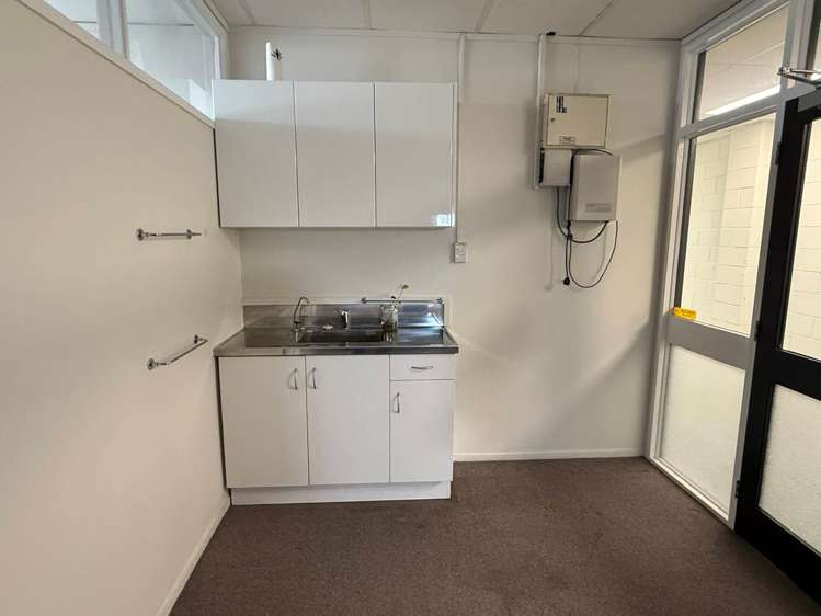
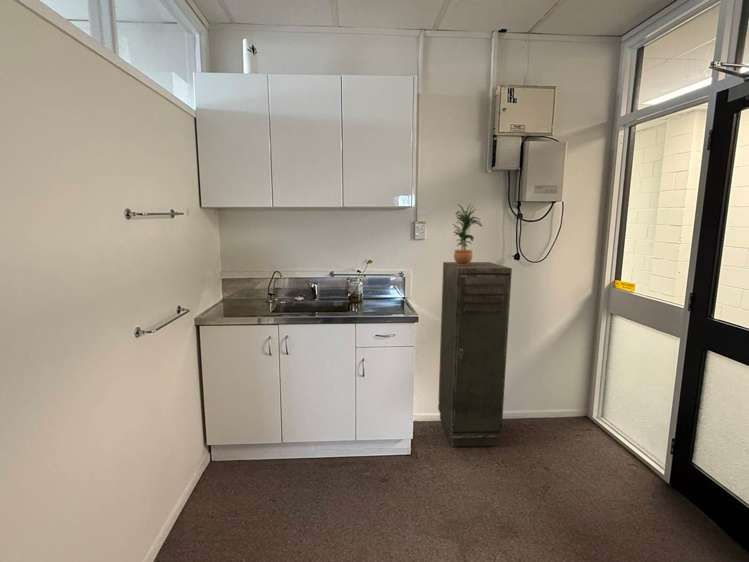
+ potted plant [452,203,483,265]
+ storage cabinet [437,261,513,448]
